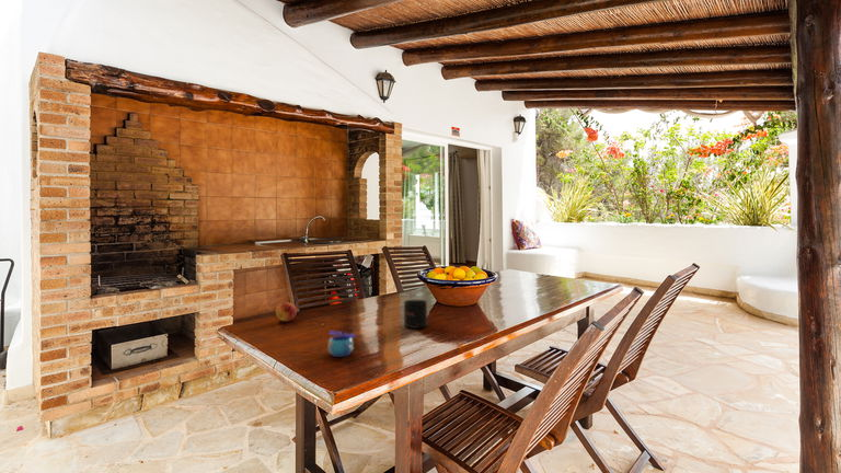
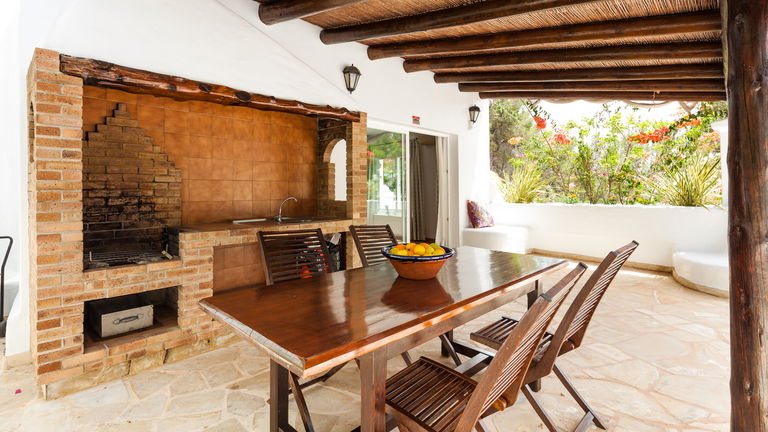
- fruit [275,301,298,322]
- mug [327,330,356,358]
- mug [403,299,428,330]
